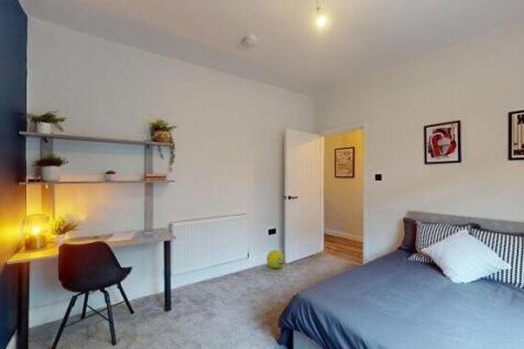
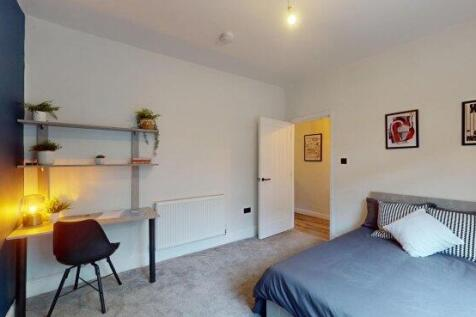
- ball [265,249,285,269]
